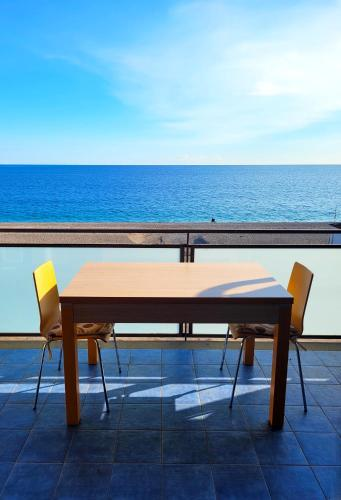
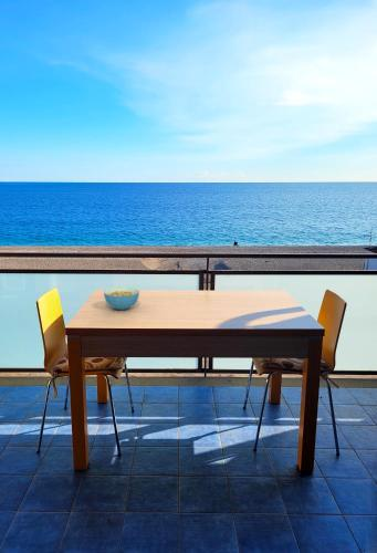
+ cereal bowl [103,286,140,311]
